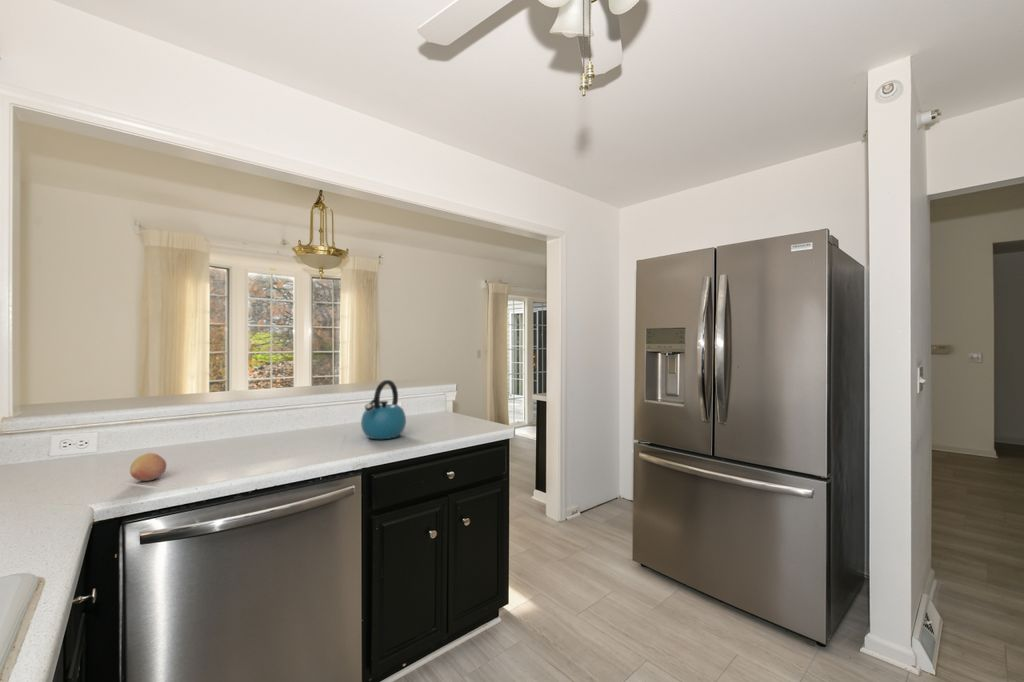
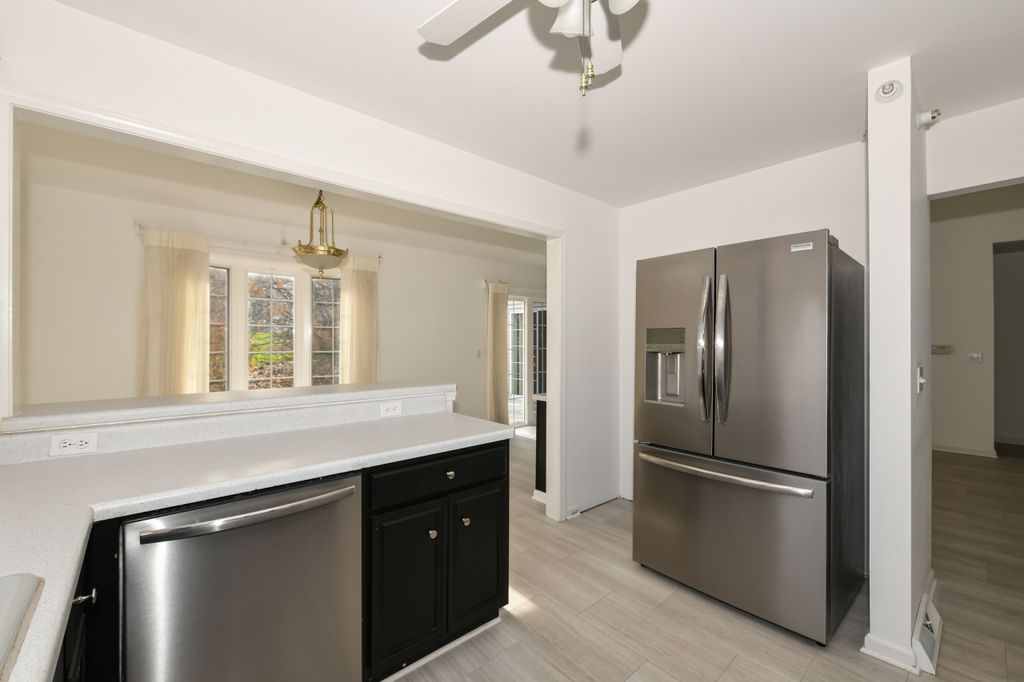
- fruit [129,452,167,482]
- kettle [360,379,407,440]
